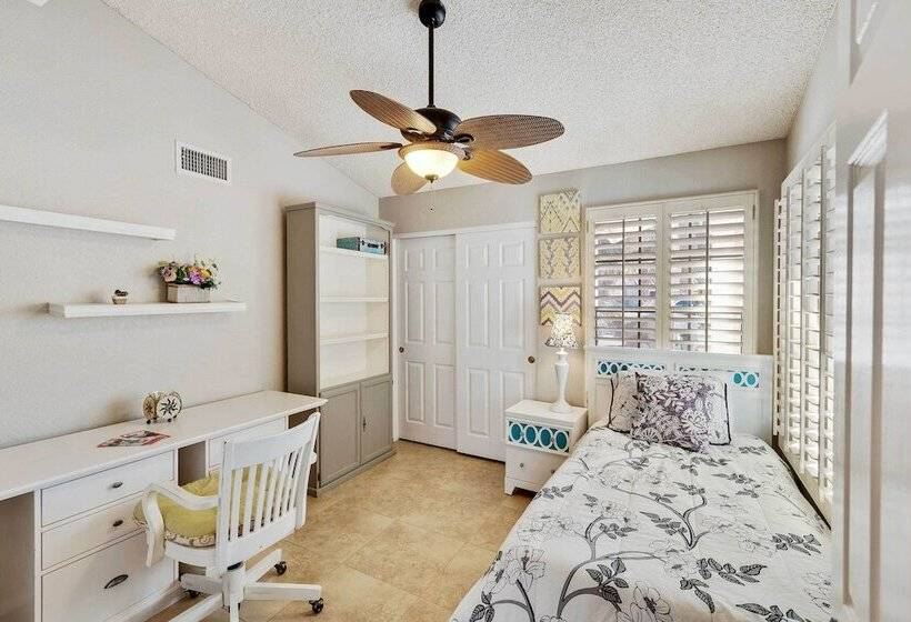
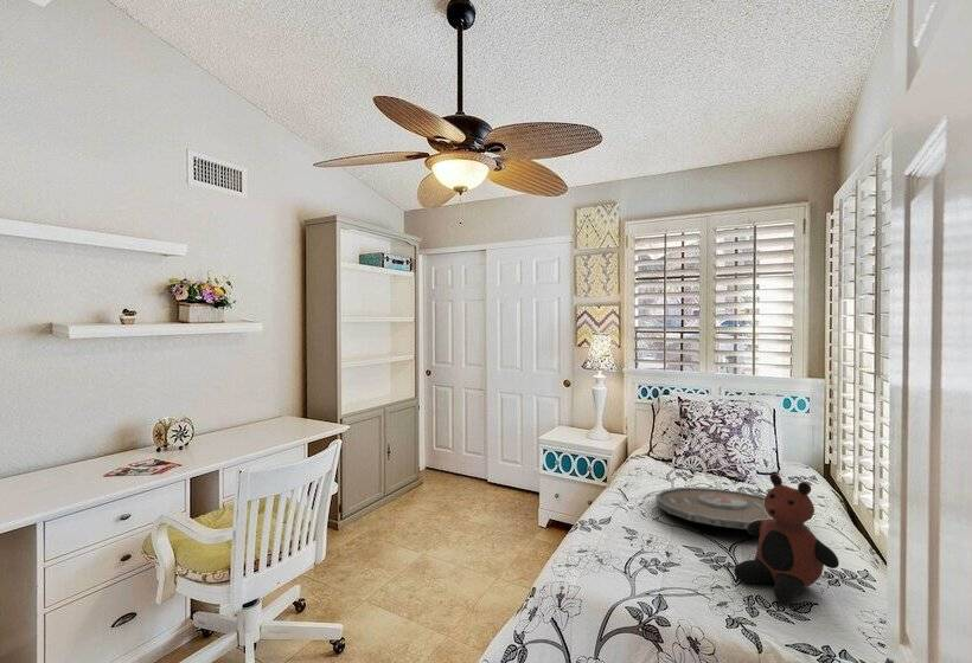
+ teddy bear [733,472,840,605]
+ serving tray [654,487,773,530]
